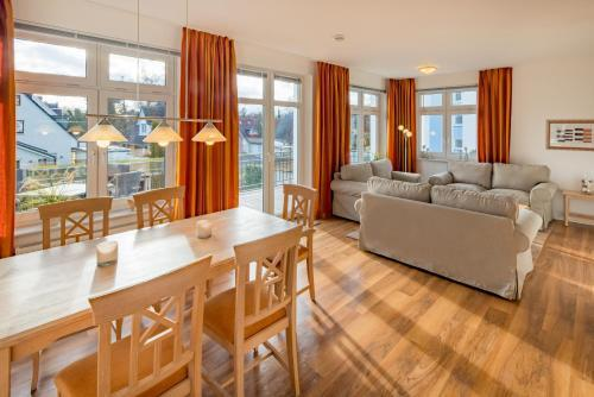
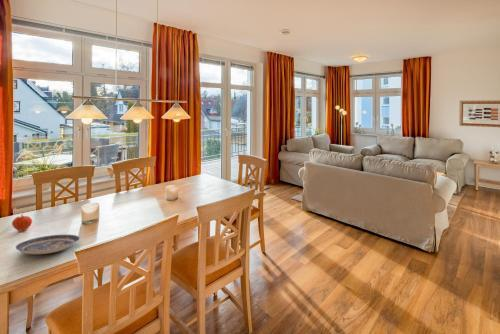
+ plate [15,234,81,255]
+ fruit [11,213,33,233]
